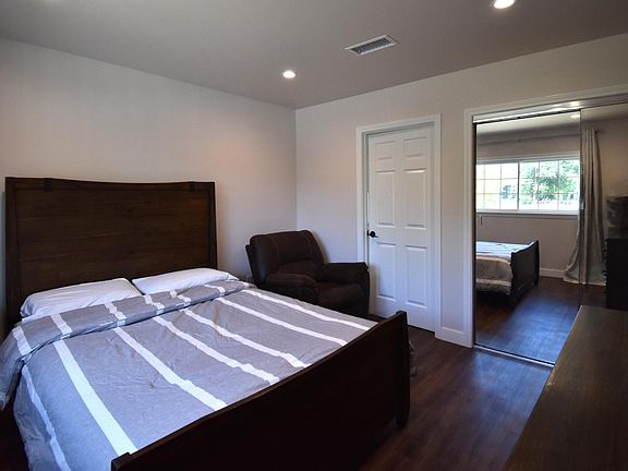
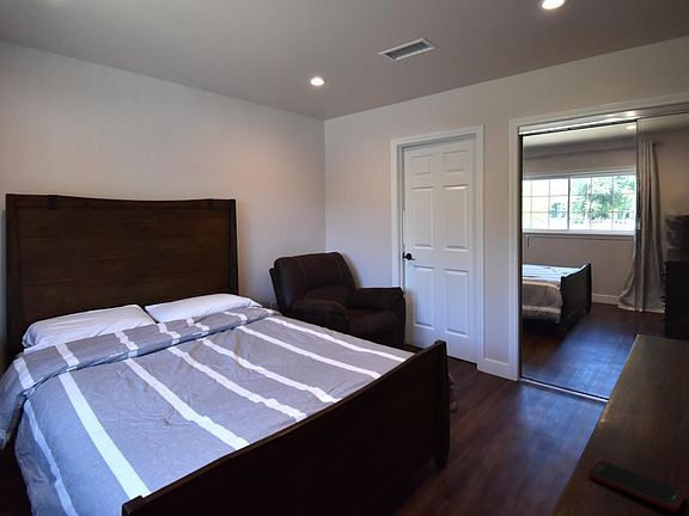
+ cell phone [587,460,687,512]
